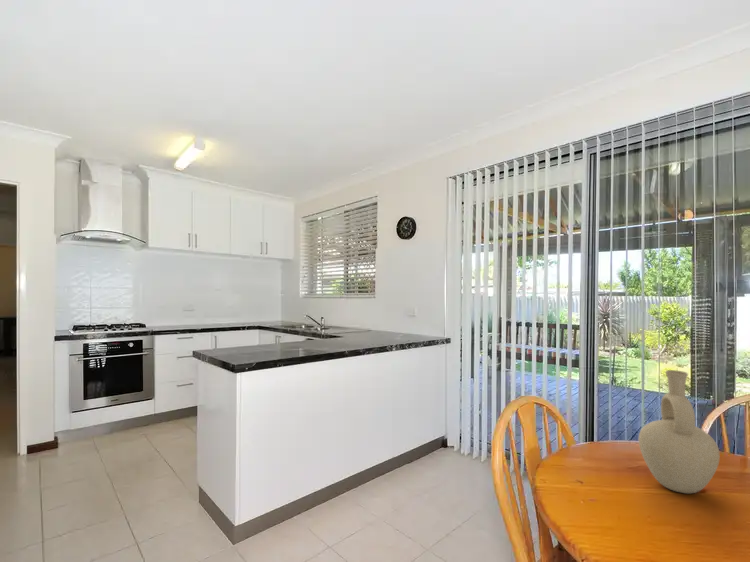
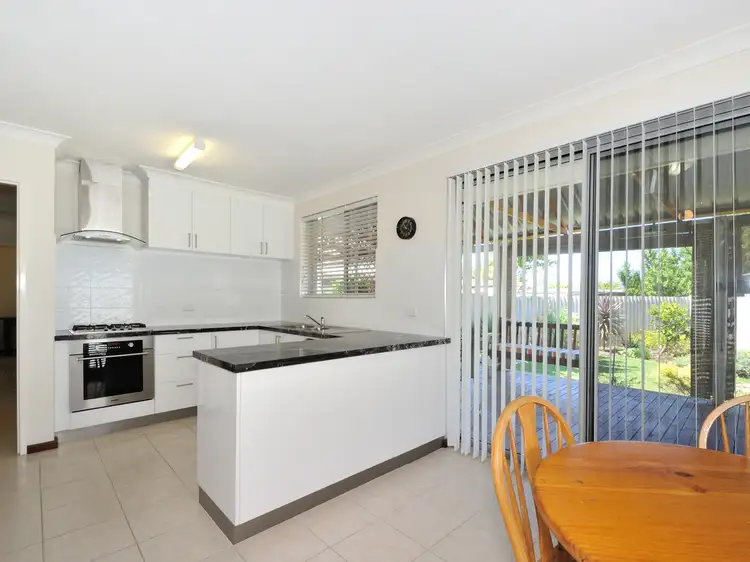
- vase [638,369,721,495]
